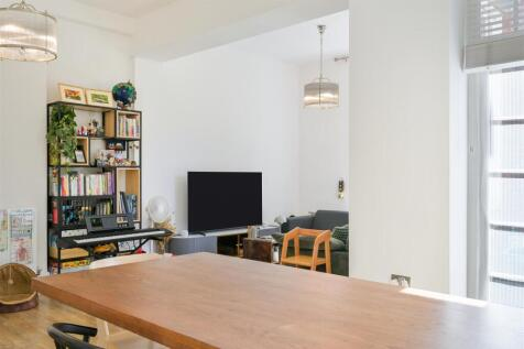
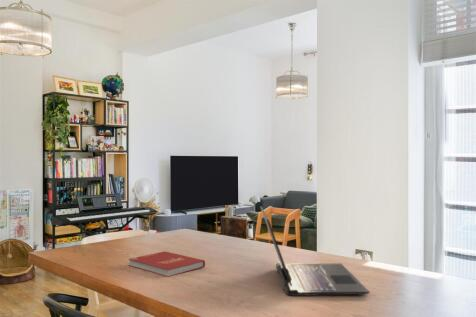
+ book [128,250,206,278]
+ laptop [259,205,370,297]
